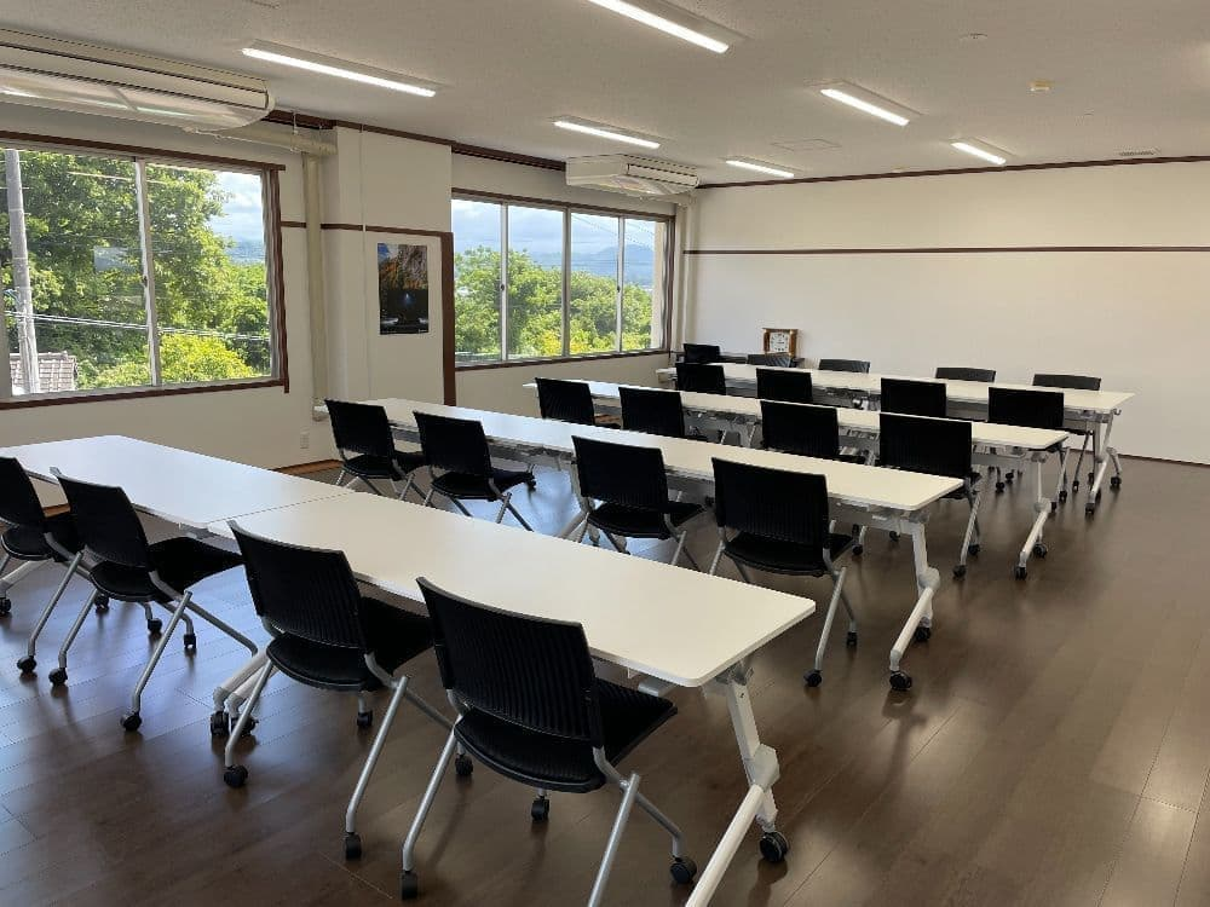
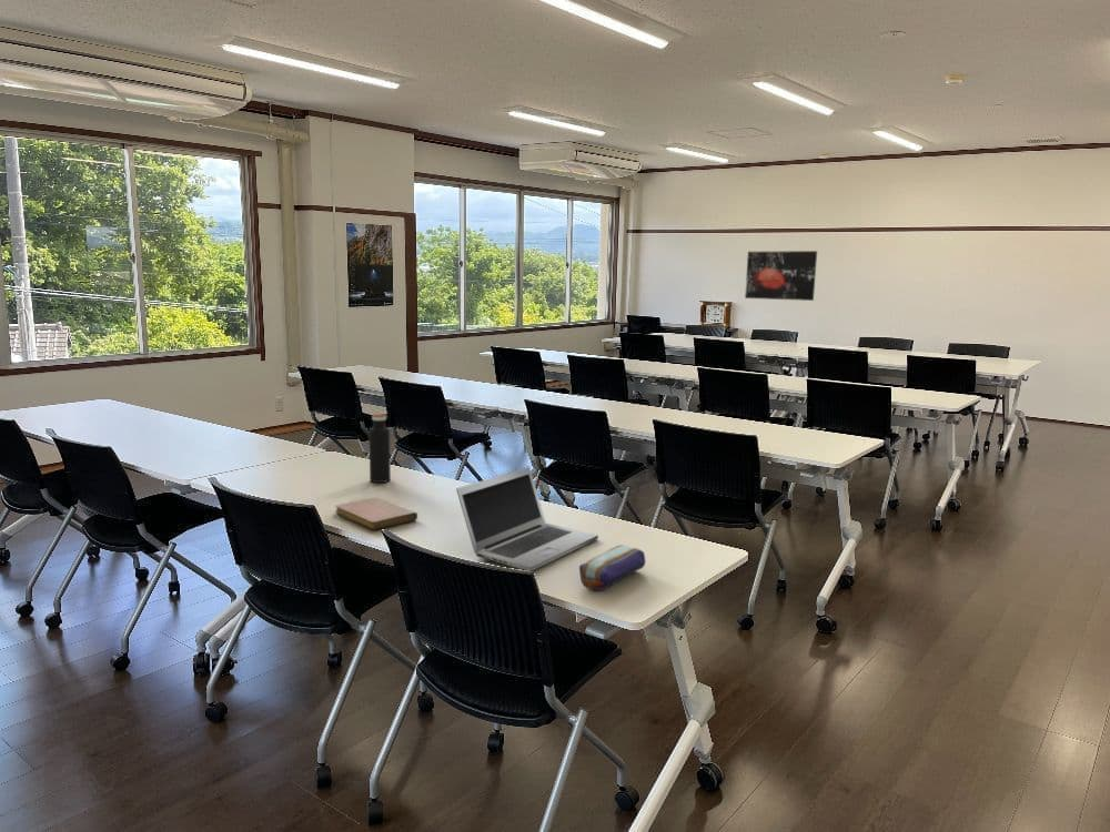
+ wall art [744,250,818,302]
+ notebook [334,496,418,531]
+ laptop [455,466,599,572]
+ water bottle [367,413,392,484]
+ pencil case [578,544,647,591]
